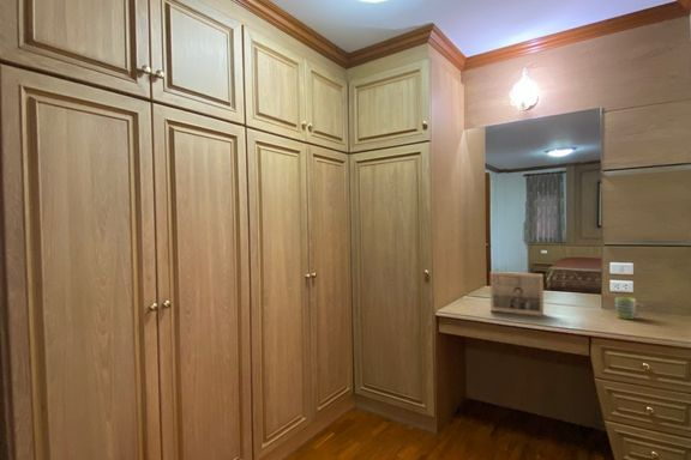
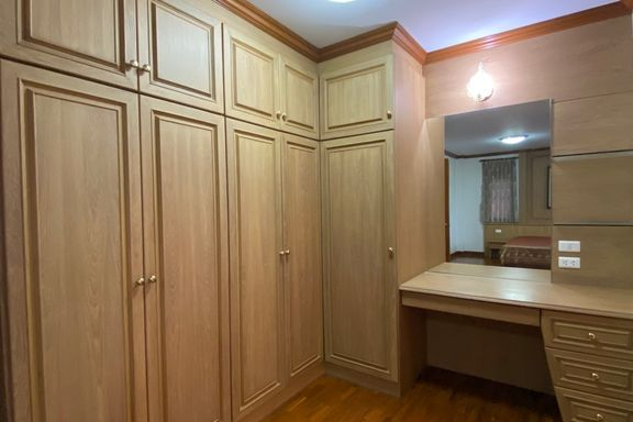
- mug [614,296,645,321]
- photo frame [489,271,545,317]
